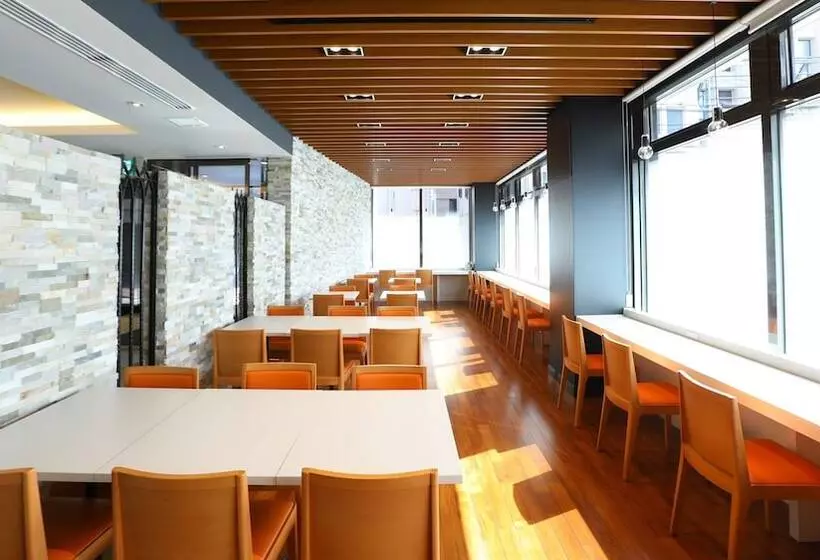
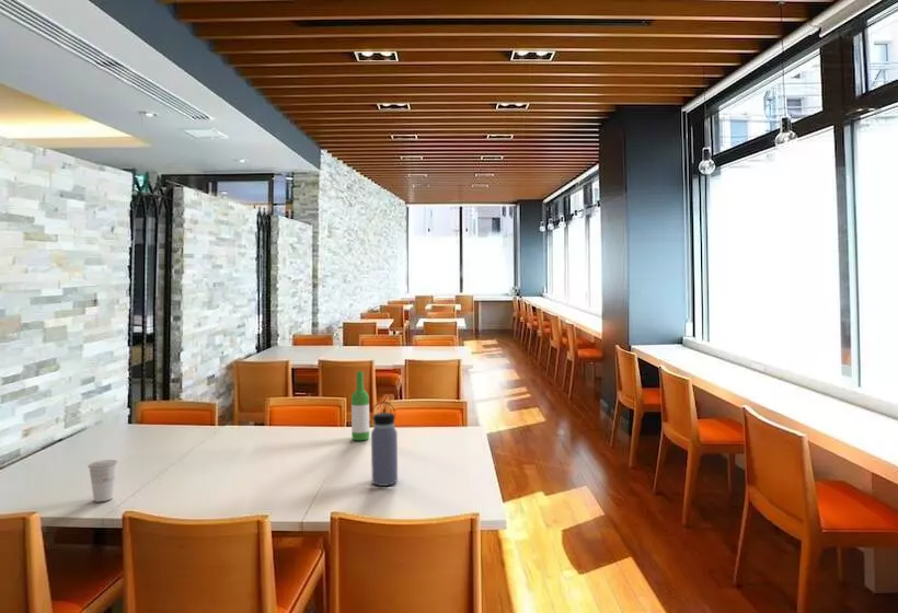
+ wine bottle [350,370,370,441]
+ cup [87,459,119,502]
+ water bottle [370,401,399,487]
